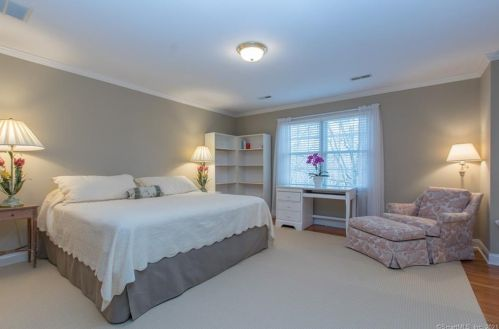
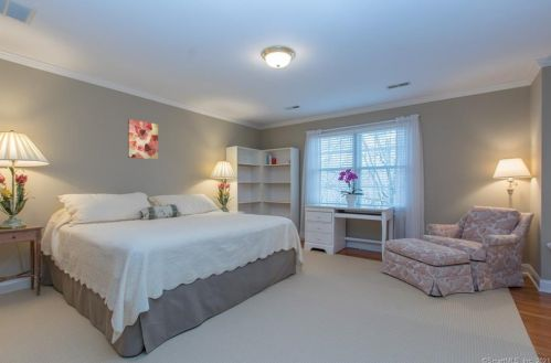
+ wall art [127,118,159,161]
